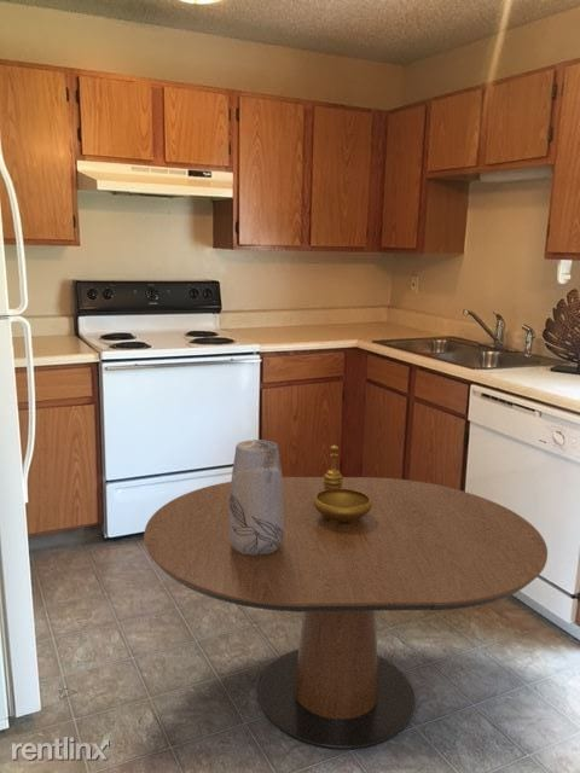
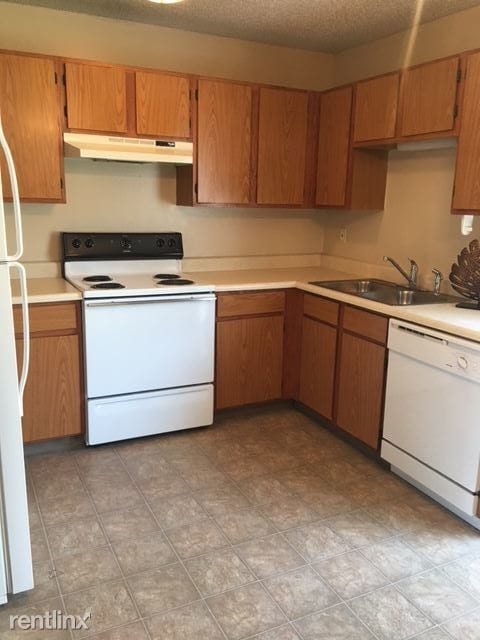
- decorative bowl [313,444,372,523]
- dining table [143,476,549,750]
- vase [230,438,284,556]
